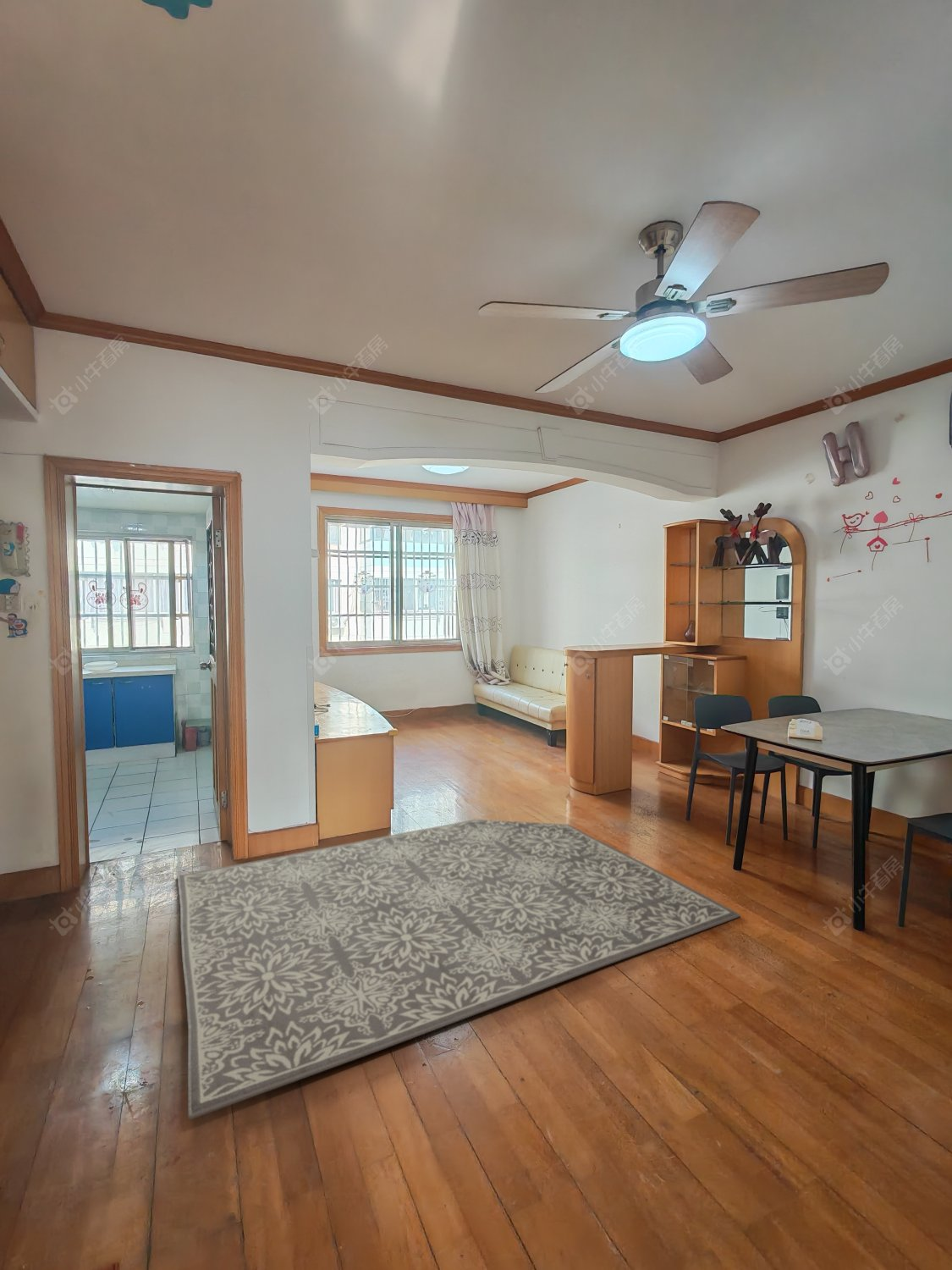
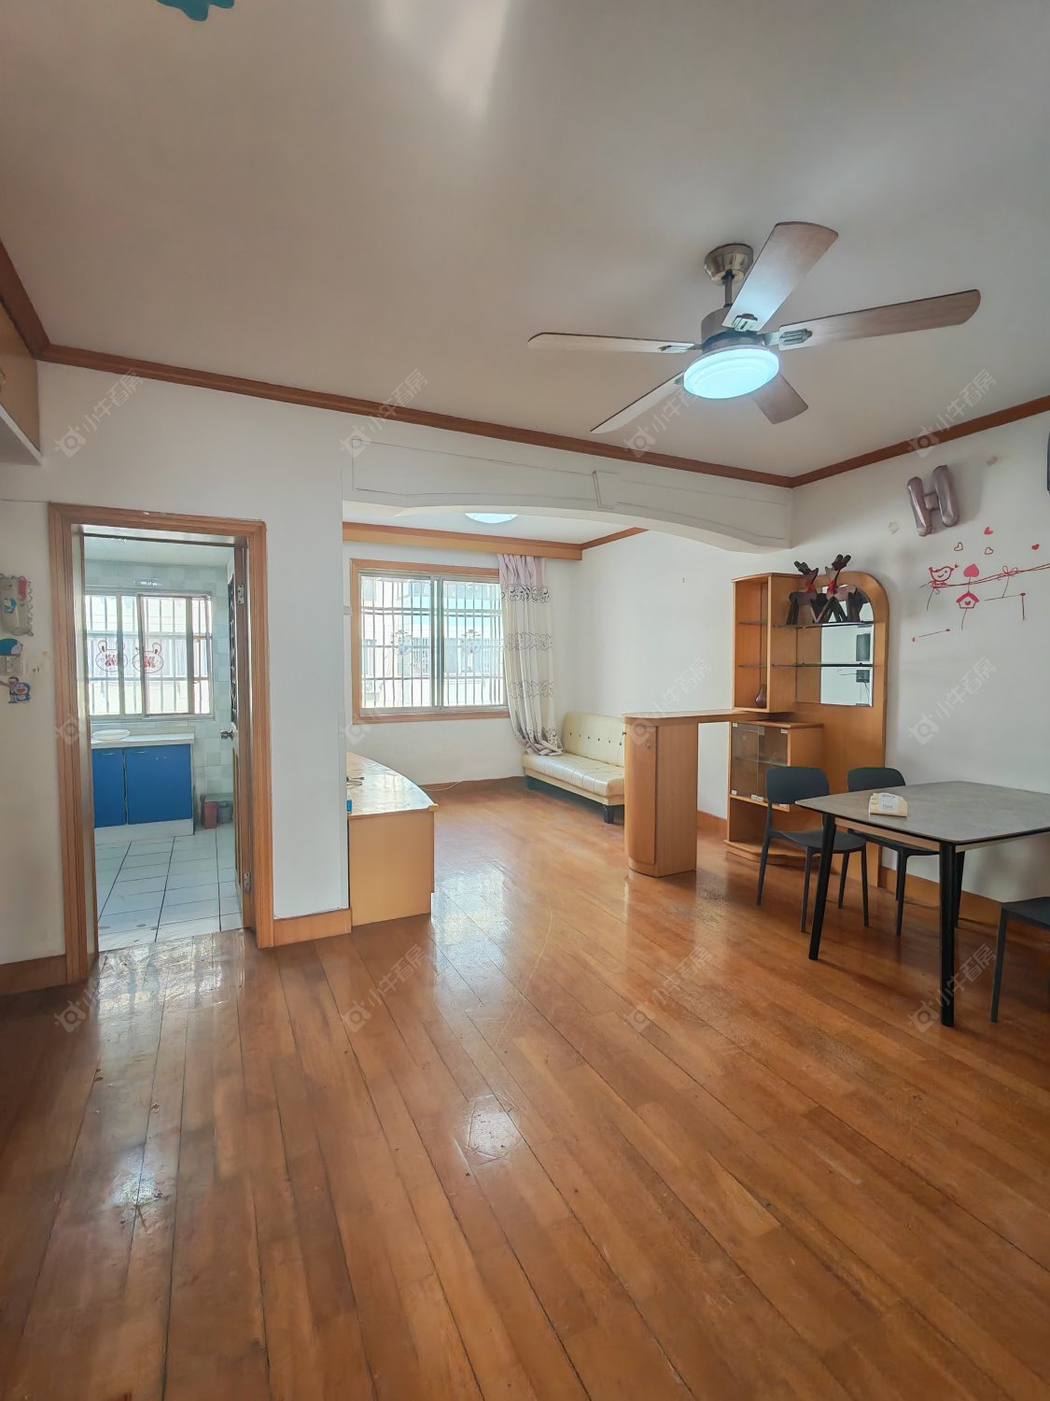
- rug [176,819,741,1120]
